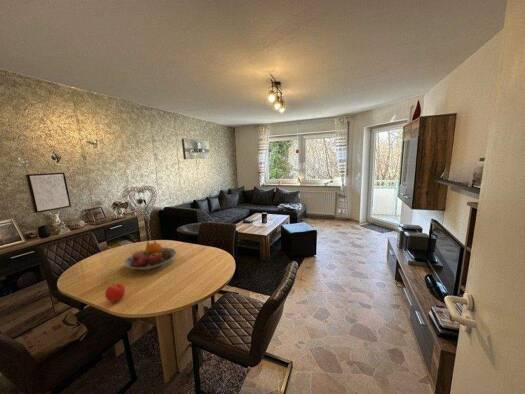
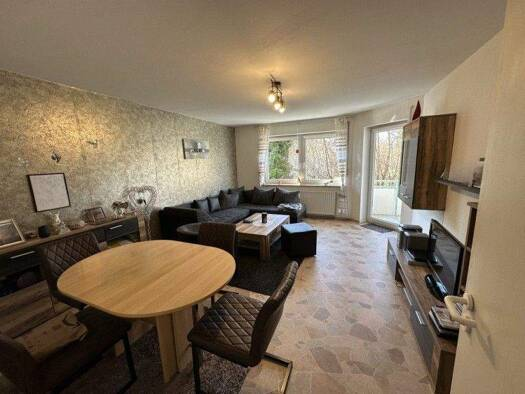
- fruit bowl [124,240,177,271]
- apple [104,283,126,303]
